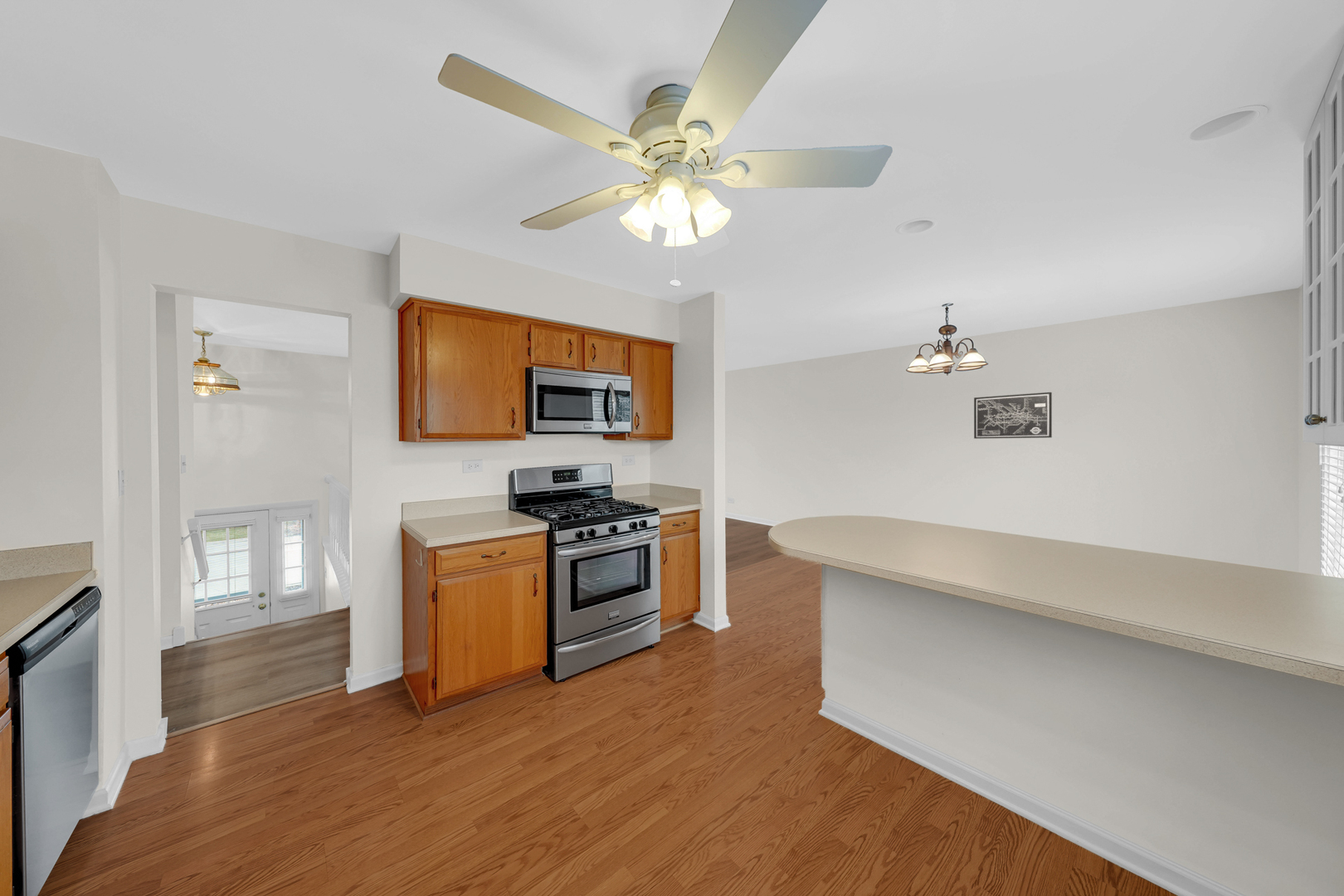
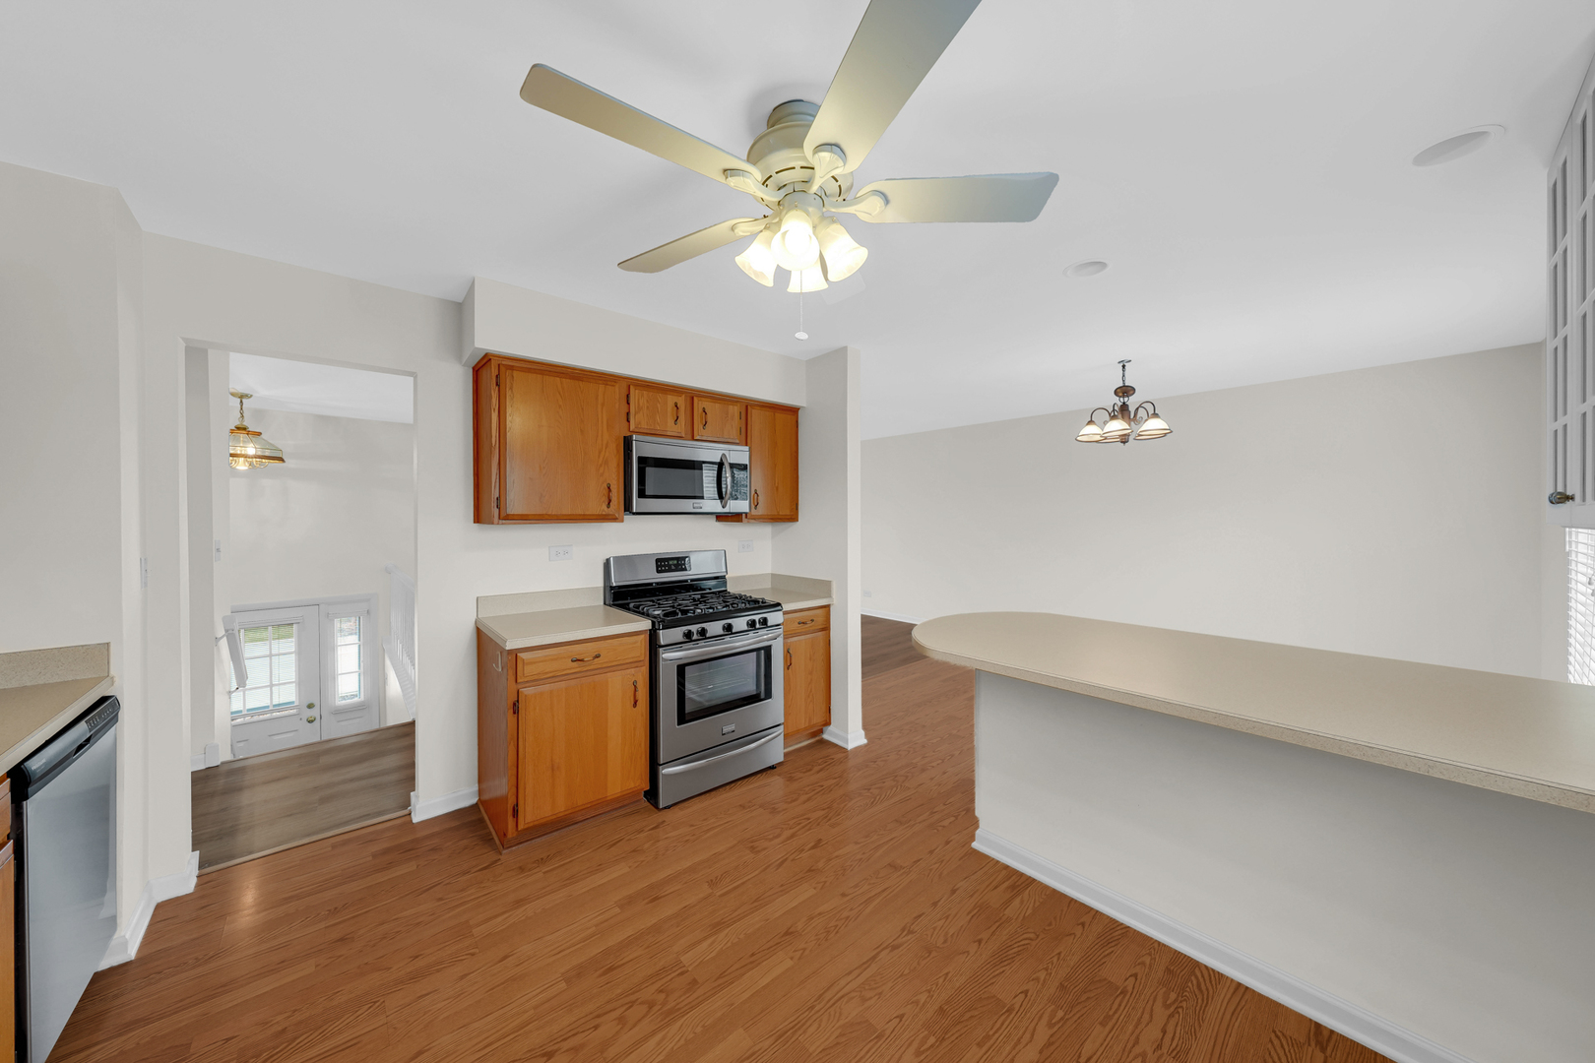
- wall art [973,392,1053,440]
